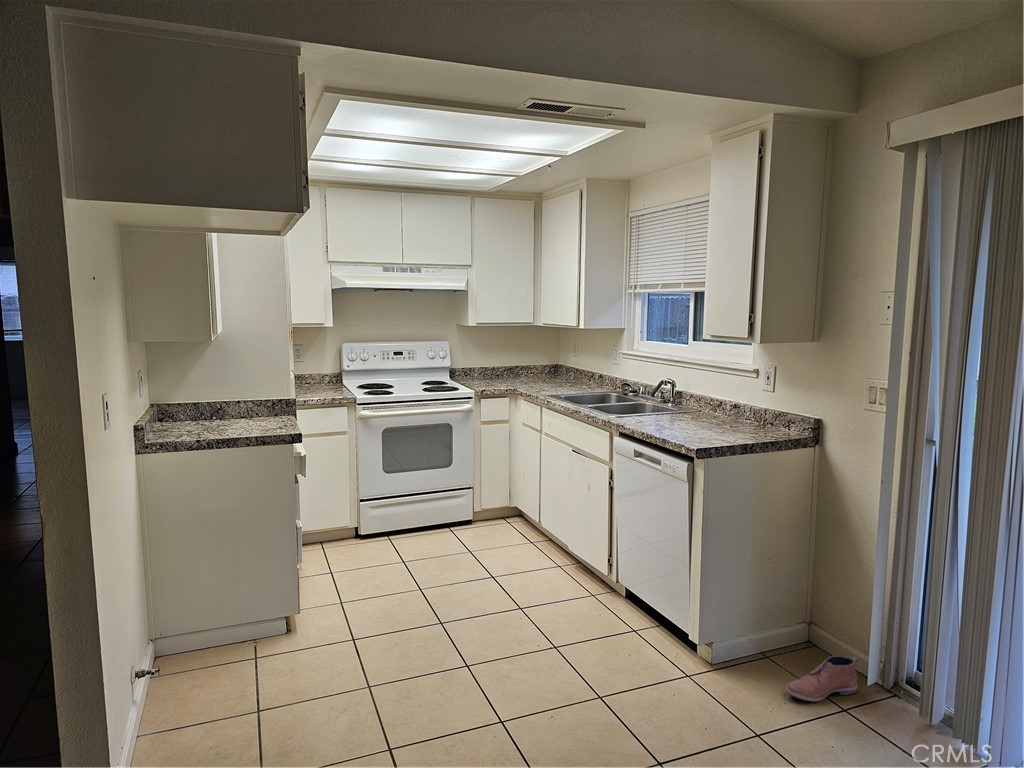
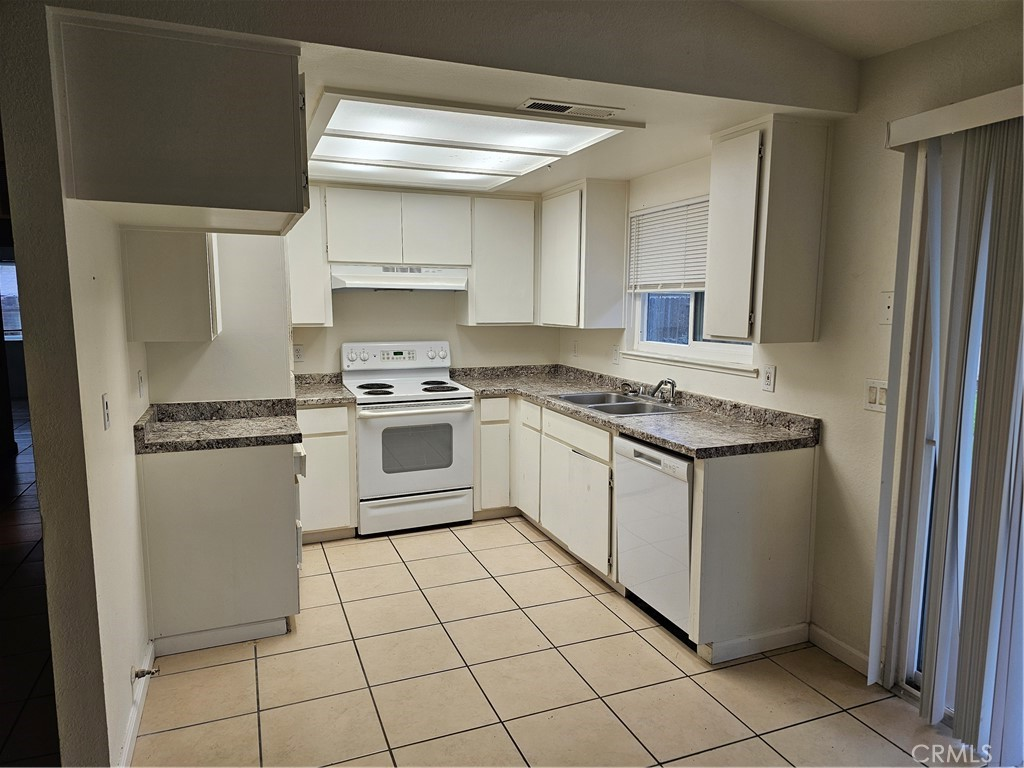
- shoe [785,655,859,703]
